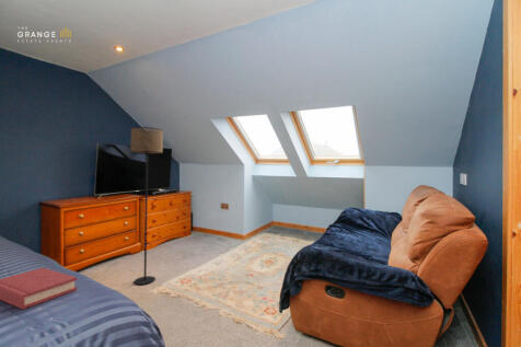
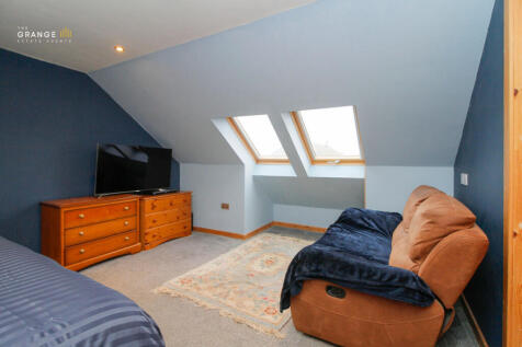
- floor lamp [129,126,164,286]
- hardback book [0,267,78,311]
